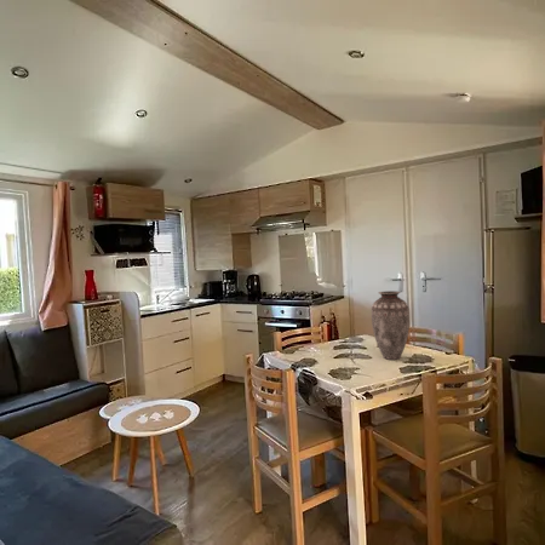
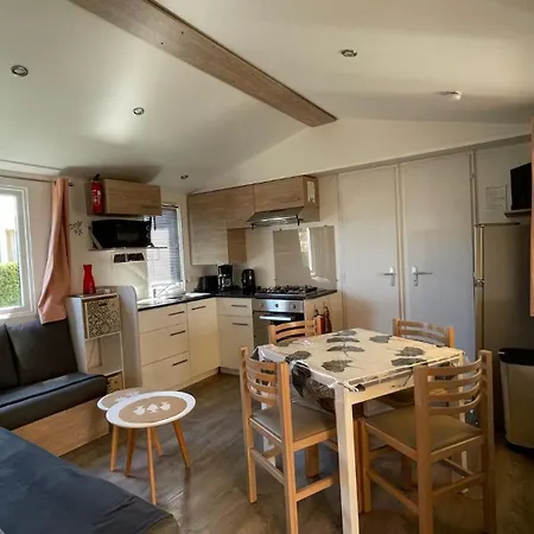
- vase [371,289,411,361]
